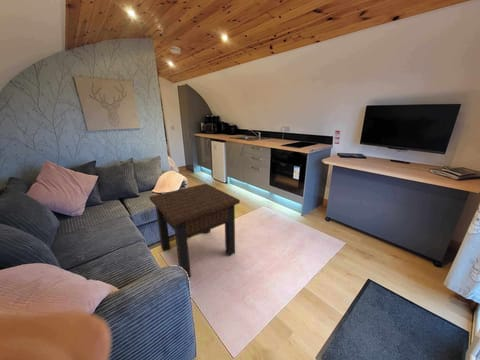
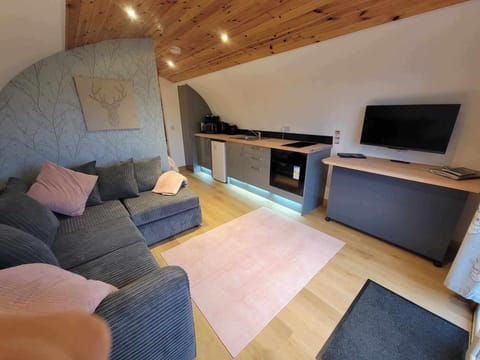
- side table [148,183,241,278]
